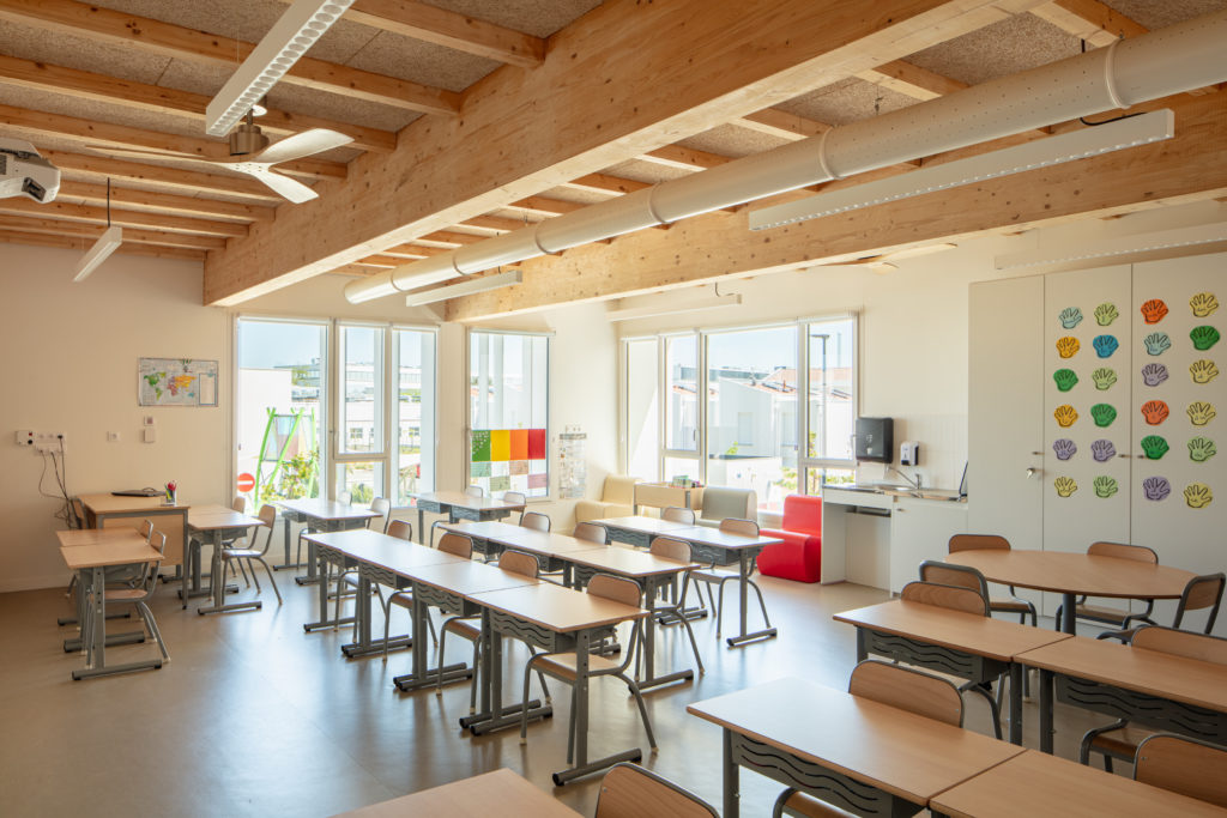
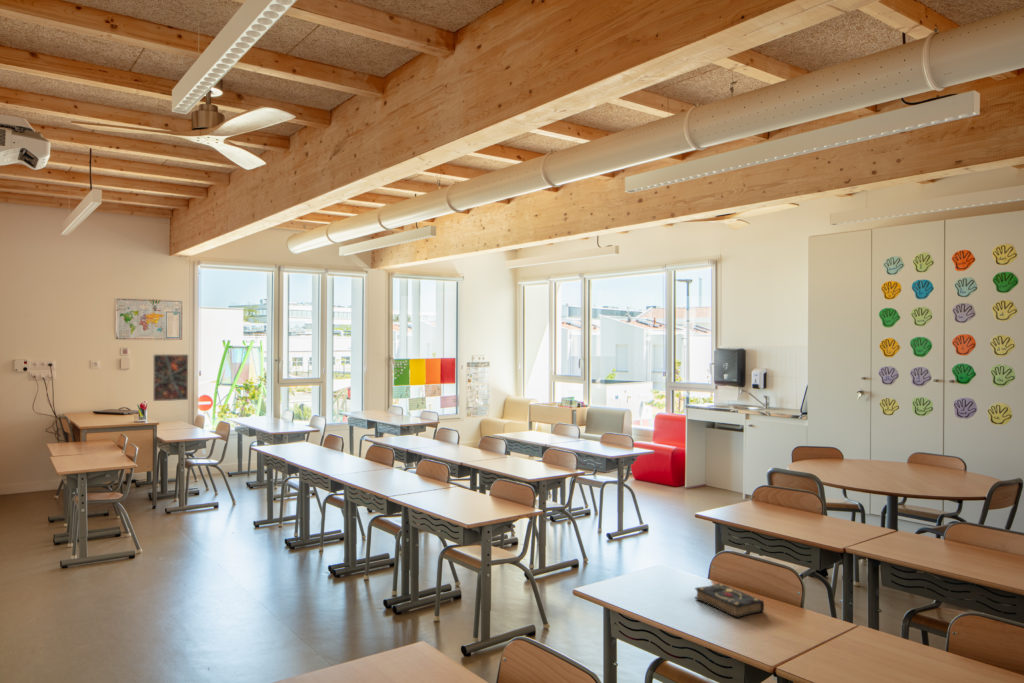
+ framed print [152,353,189,402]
+ book [694,582,765,619]
